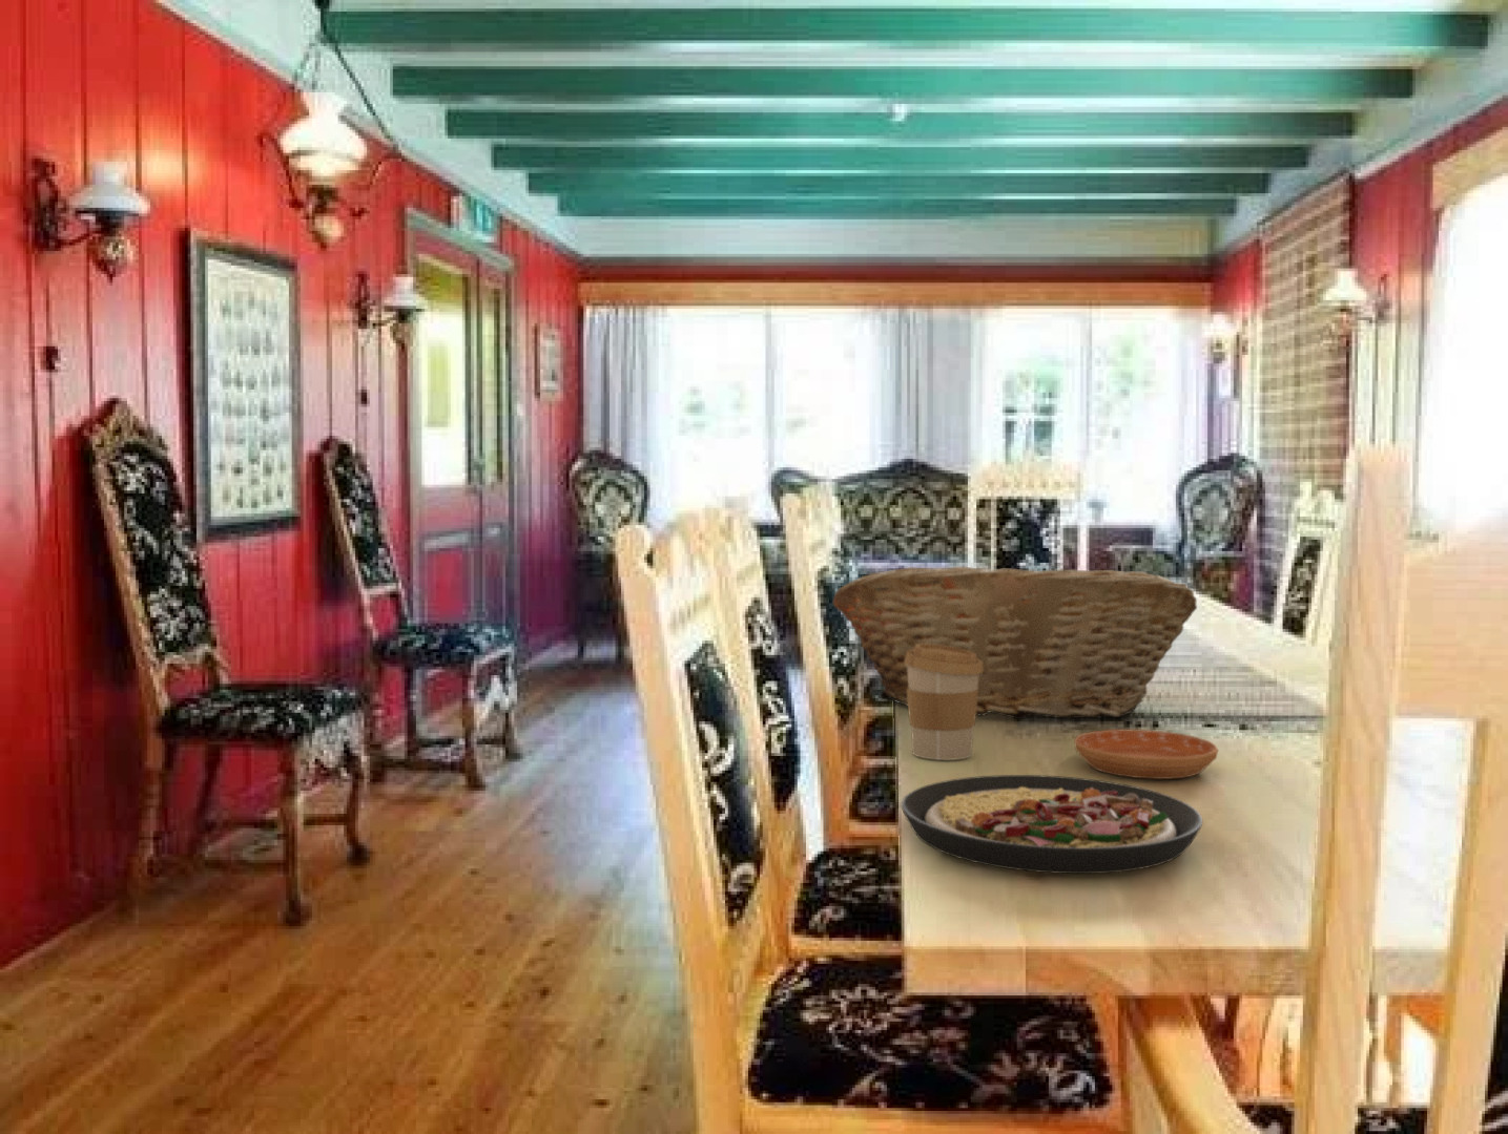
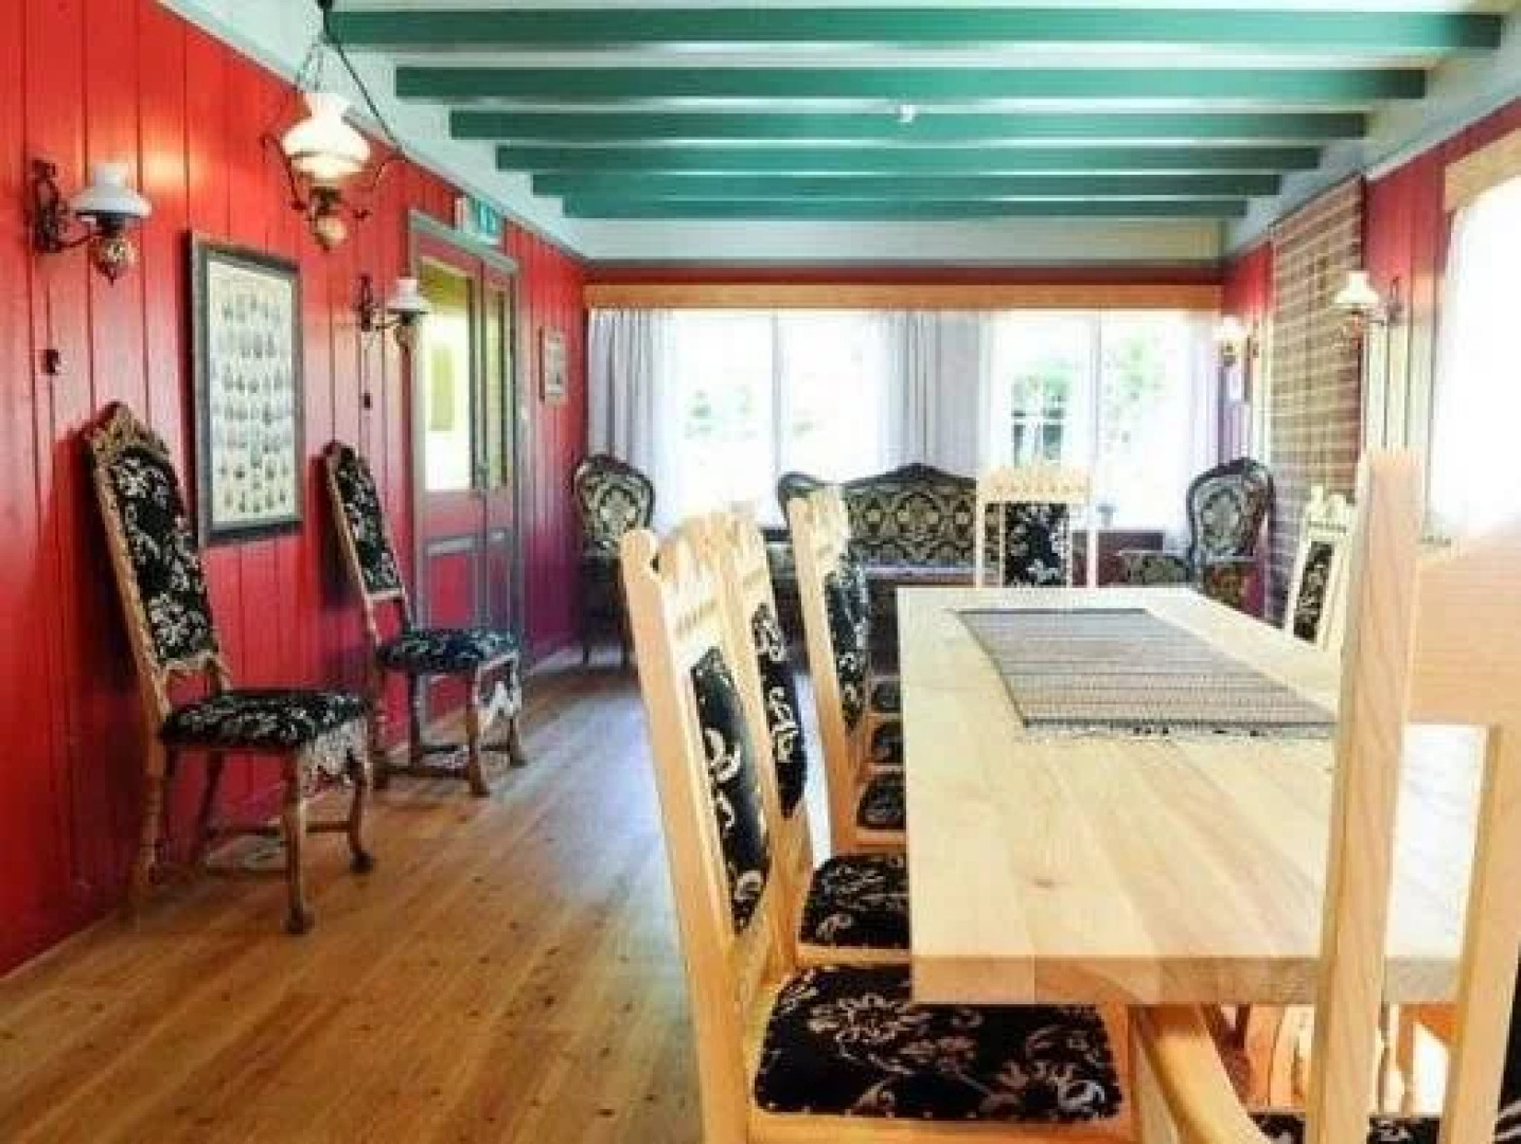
- plate [900,774,1203,874]
- fruit basket [832,566,1198,721]
- coffee cup [904,643,983,761]
- saucer [1073,729,1220,780]
